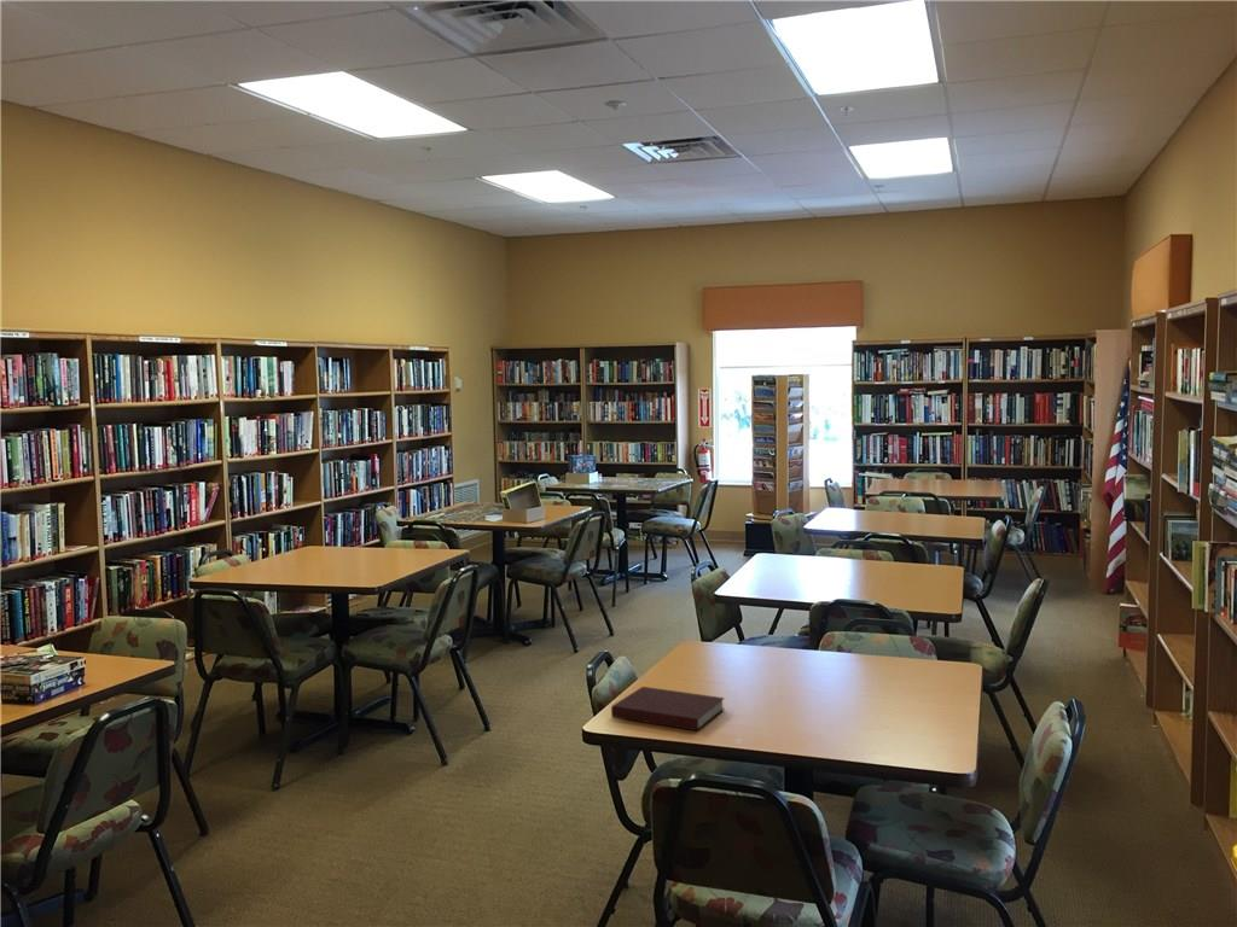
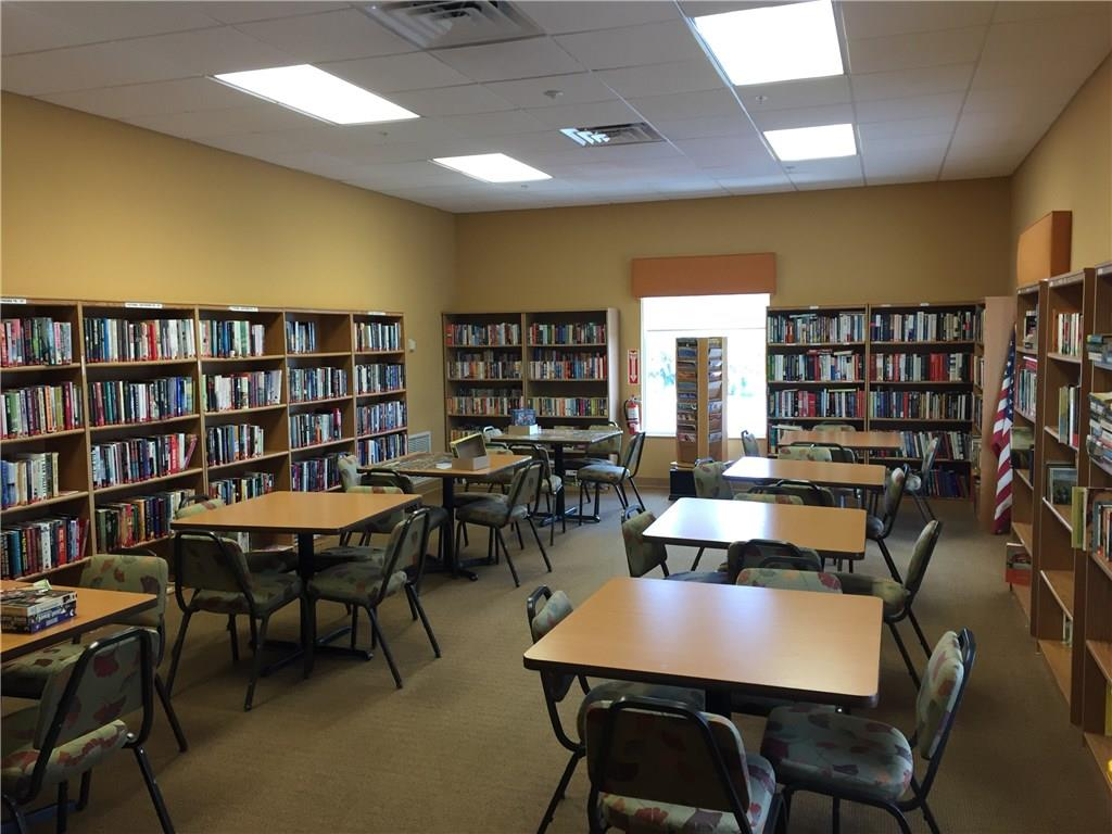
- notebook [610,686,726,731]
